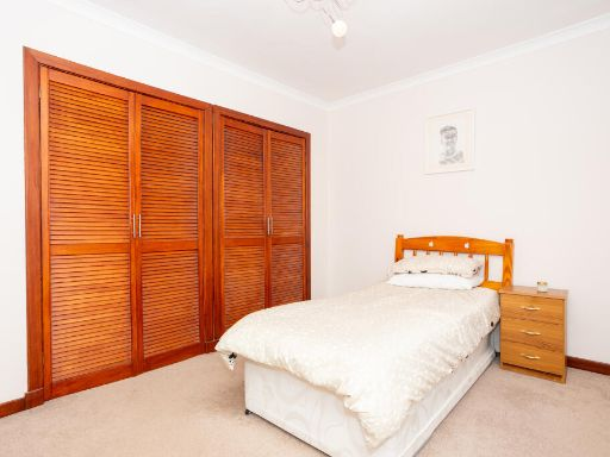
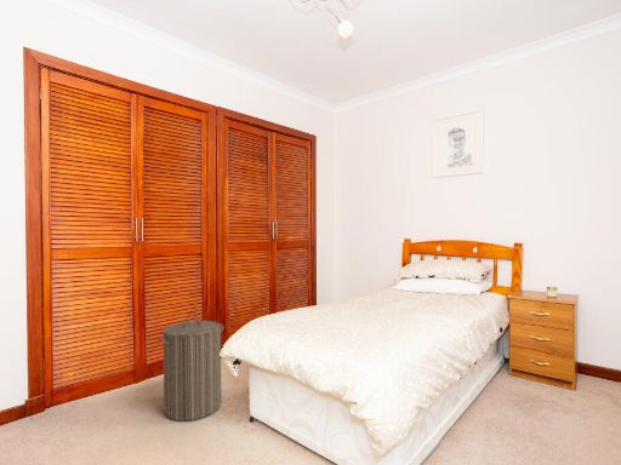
+ laundry hamper [156,314,224,423]
